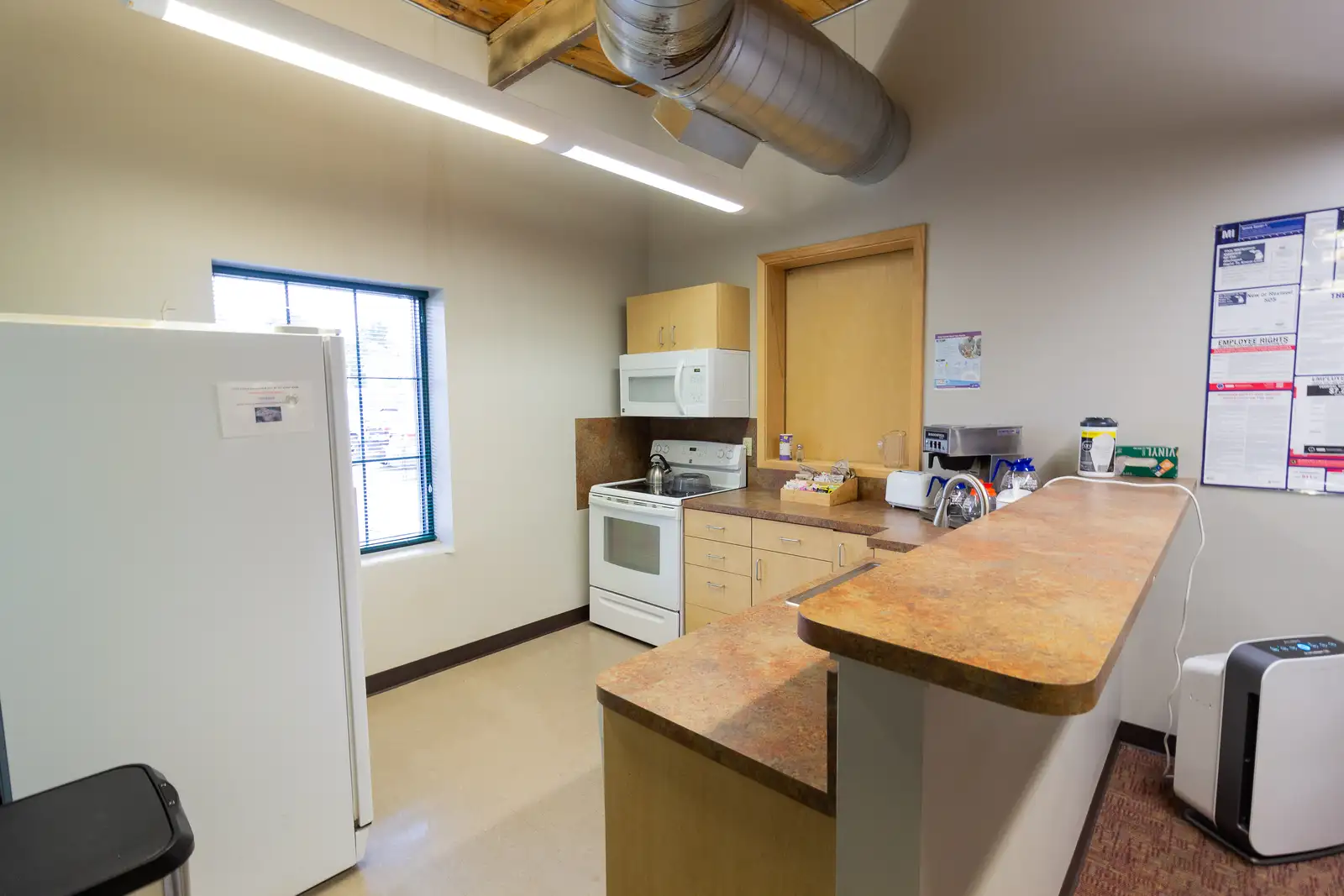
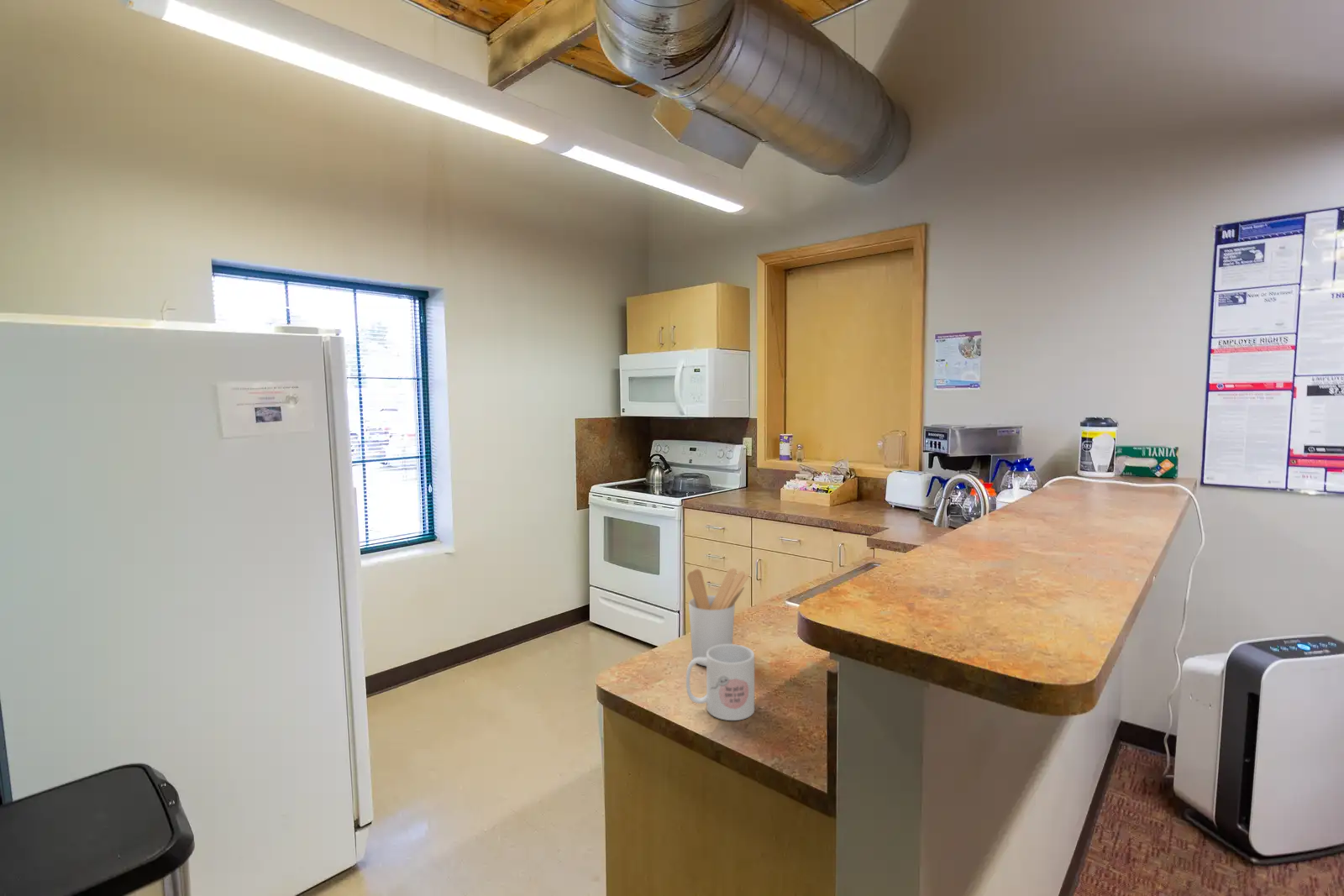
+ mug [685,643,755,721]
+ utensil holder [686,568,750,667]
